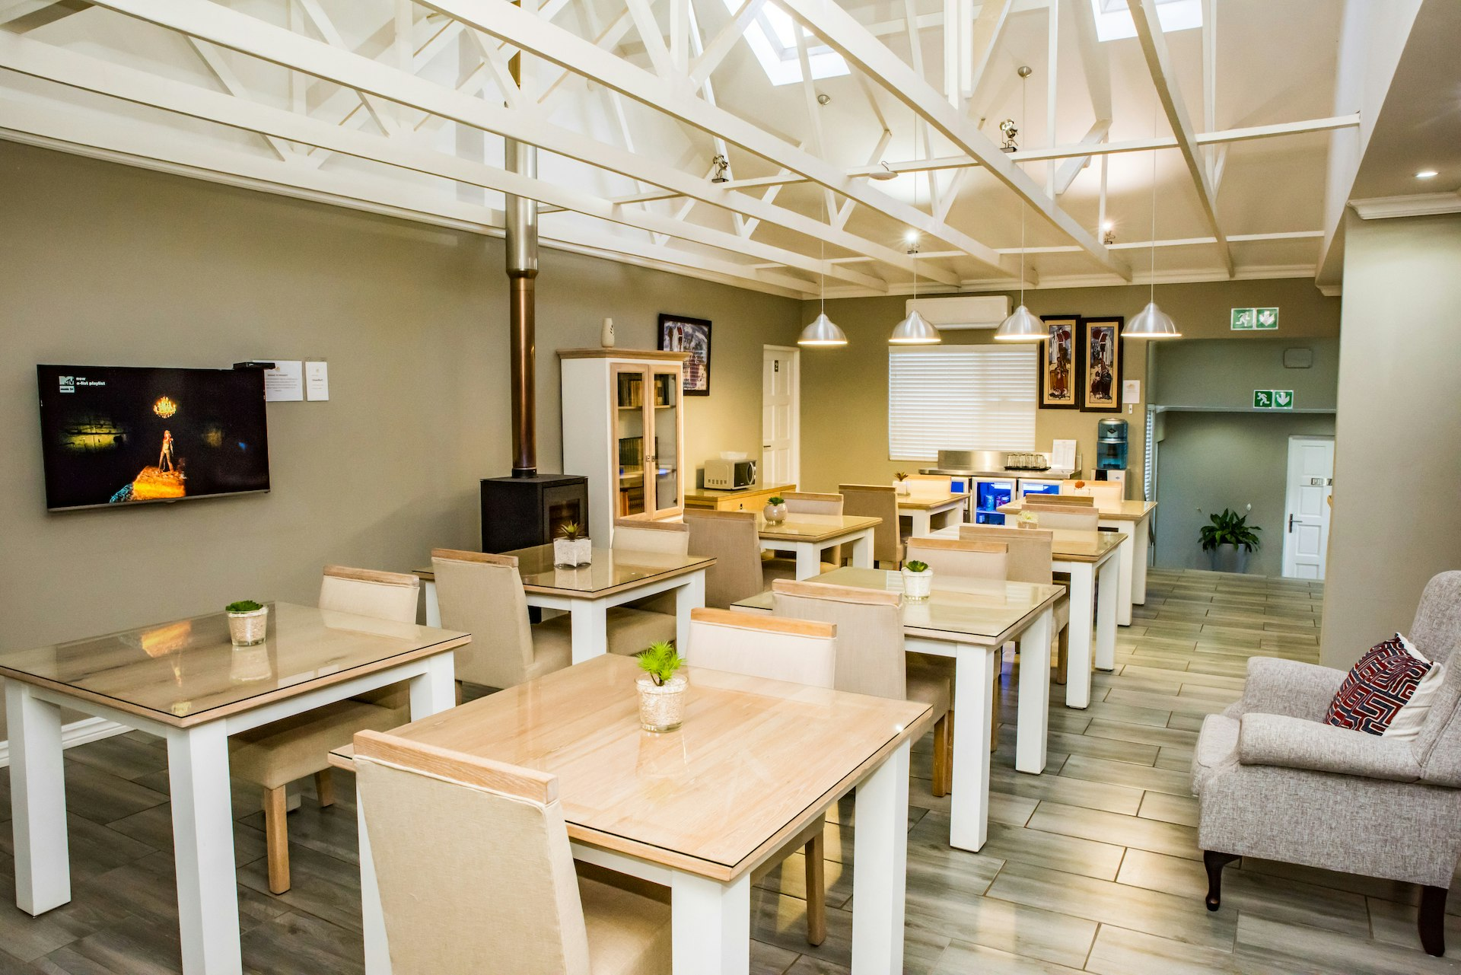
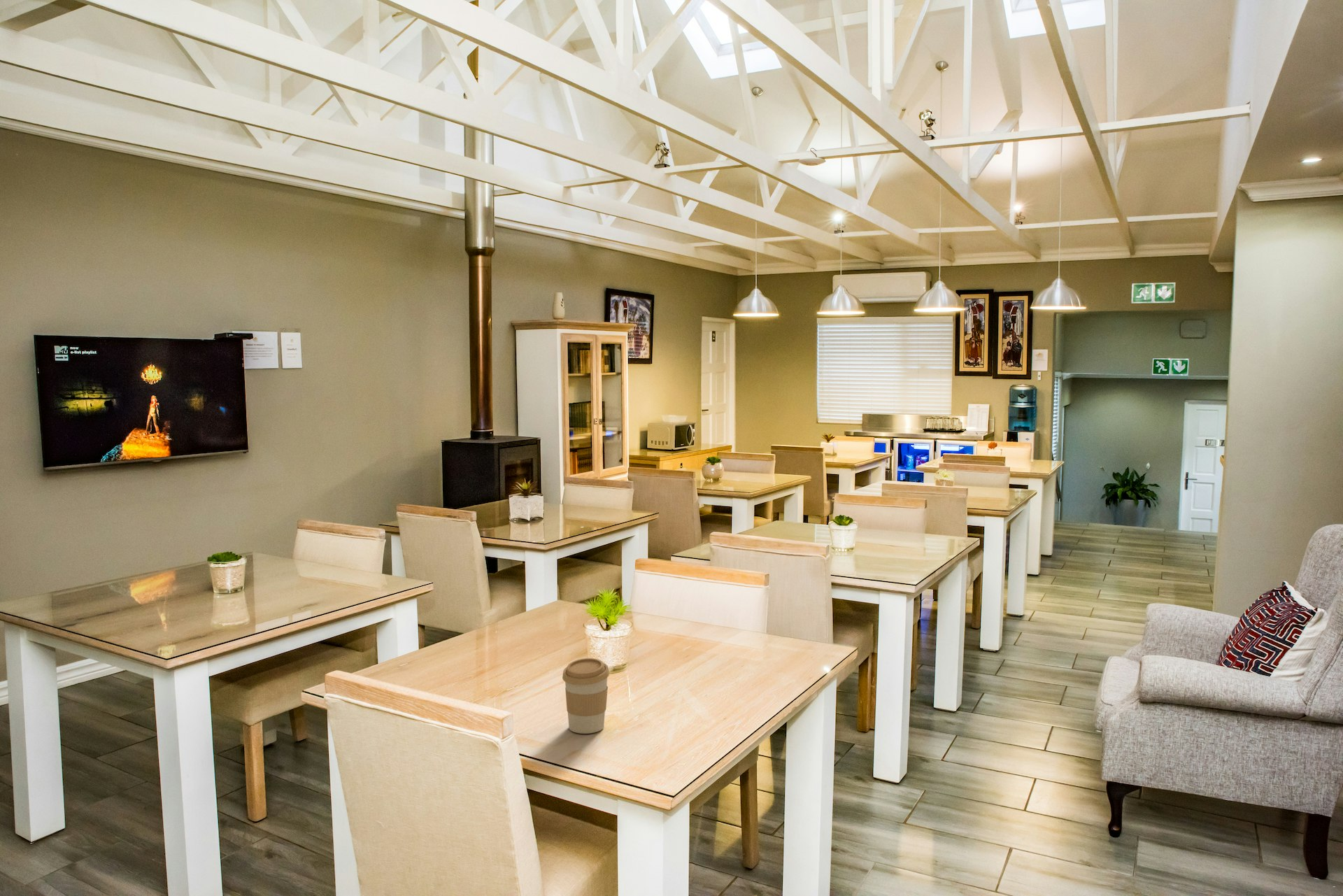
+ coffee cup [562,657,610,734]
